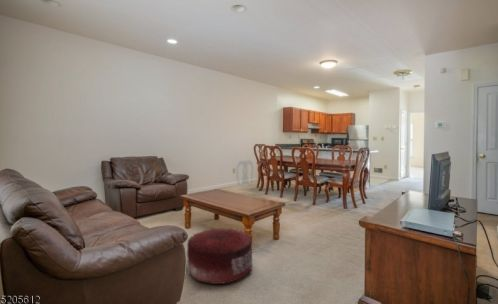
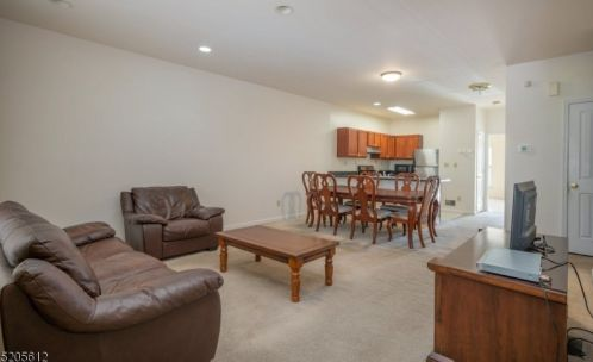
- pouf [186,227,253,285]
